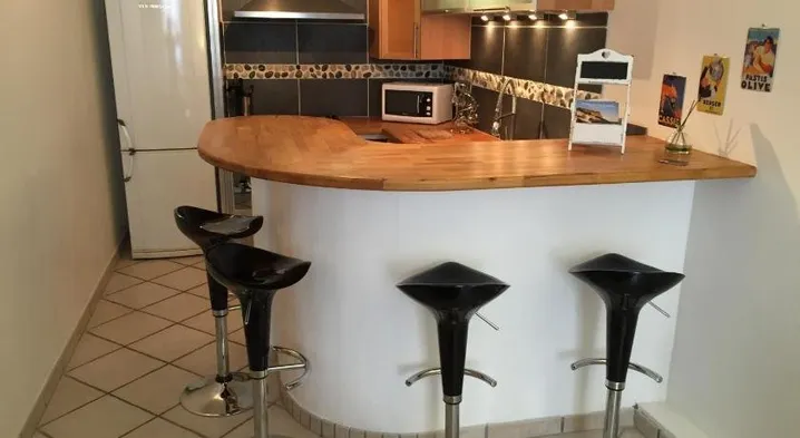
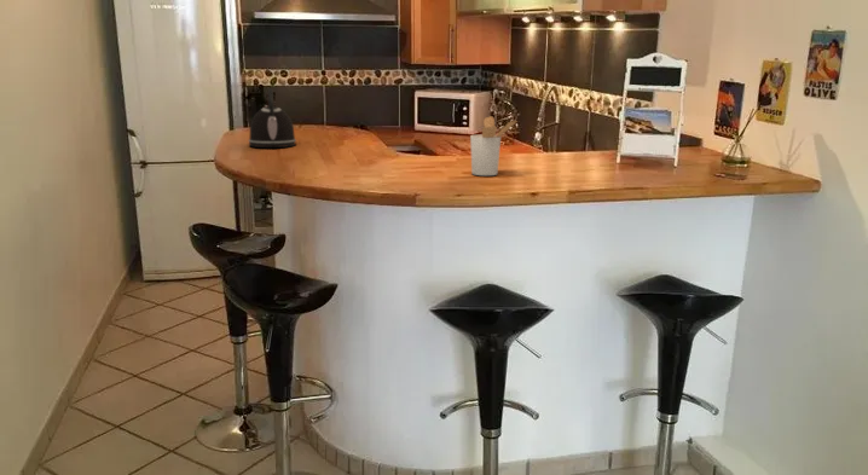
+ kettle [248,87,297,149]
+ utensil holder [469,115,516,176]
